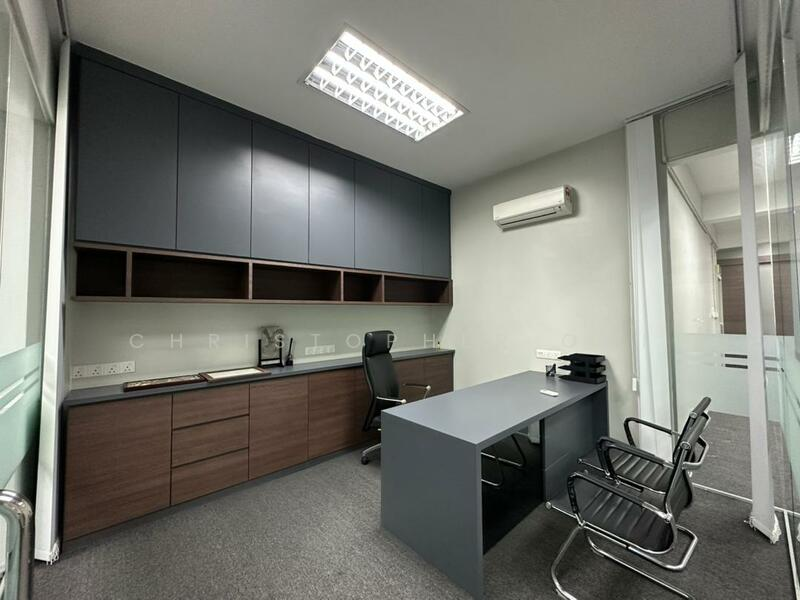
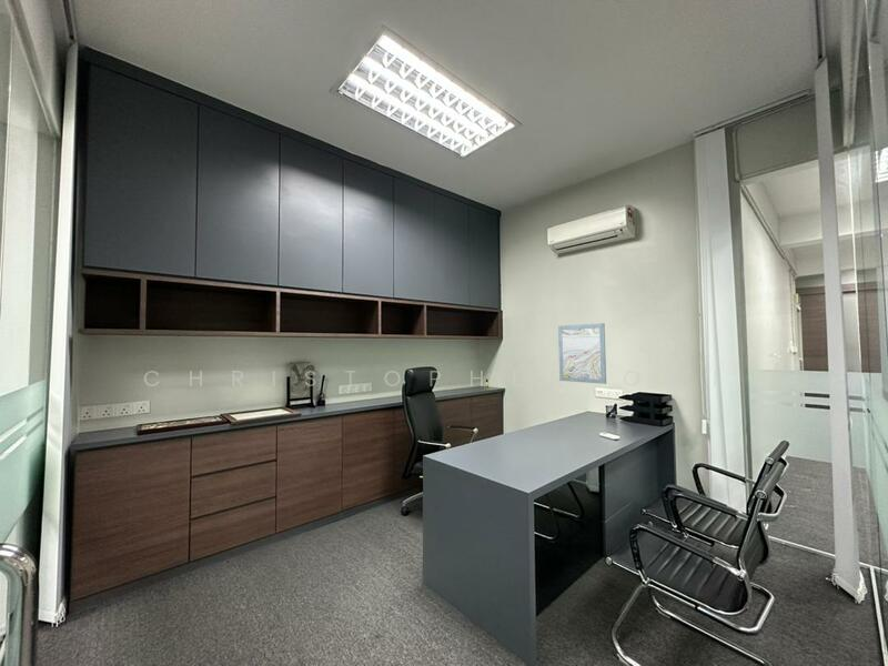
+ wall art [557,322,607,385]
